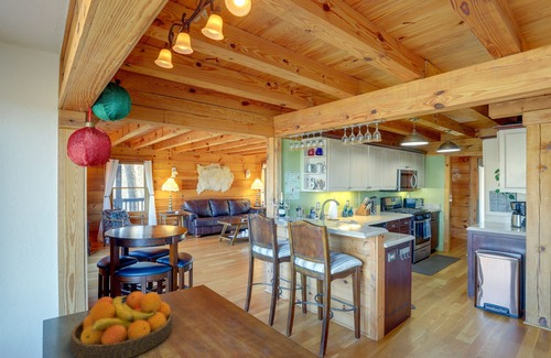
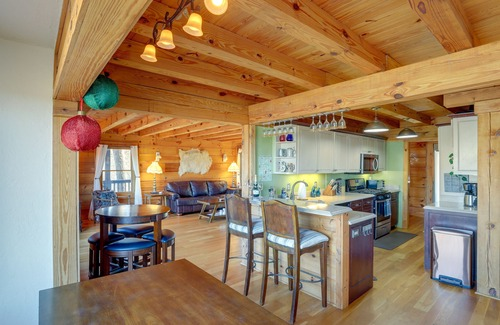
- fruit bowl [69,290,174,358]
